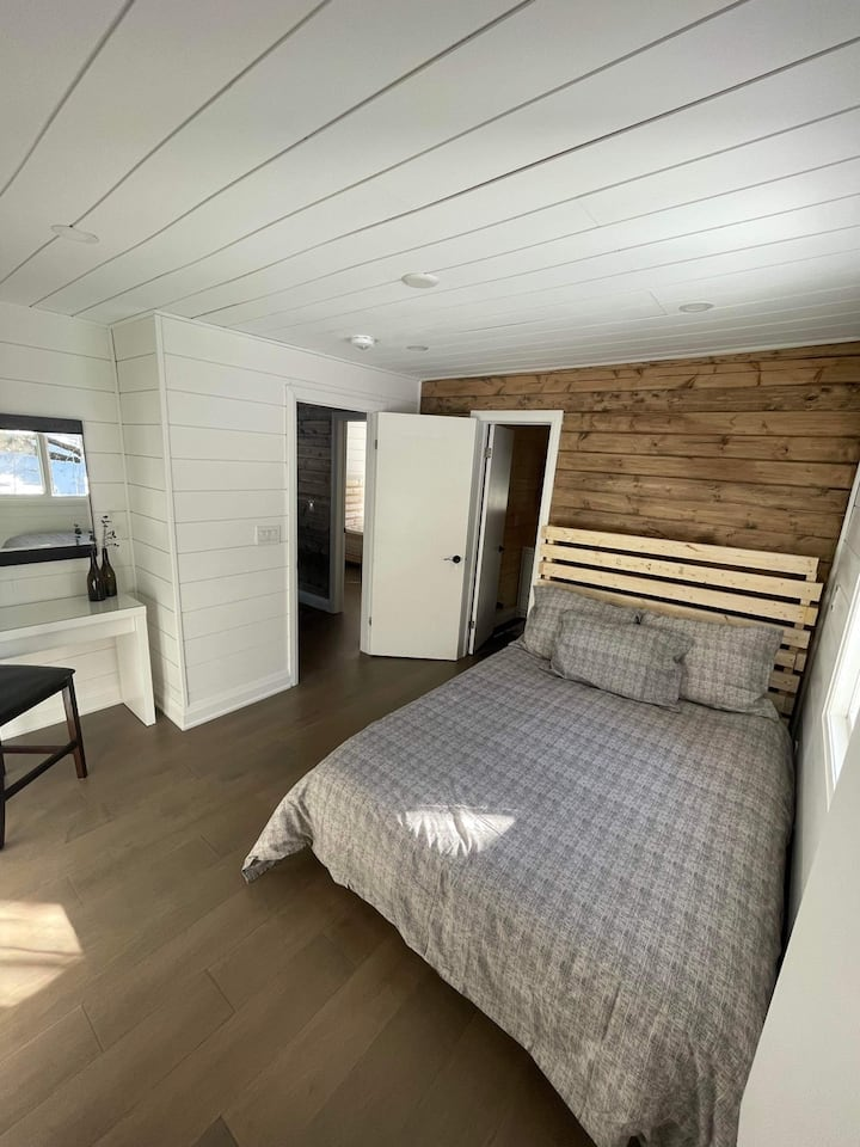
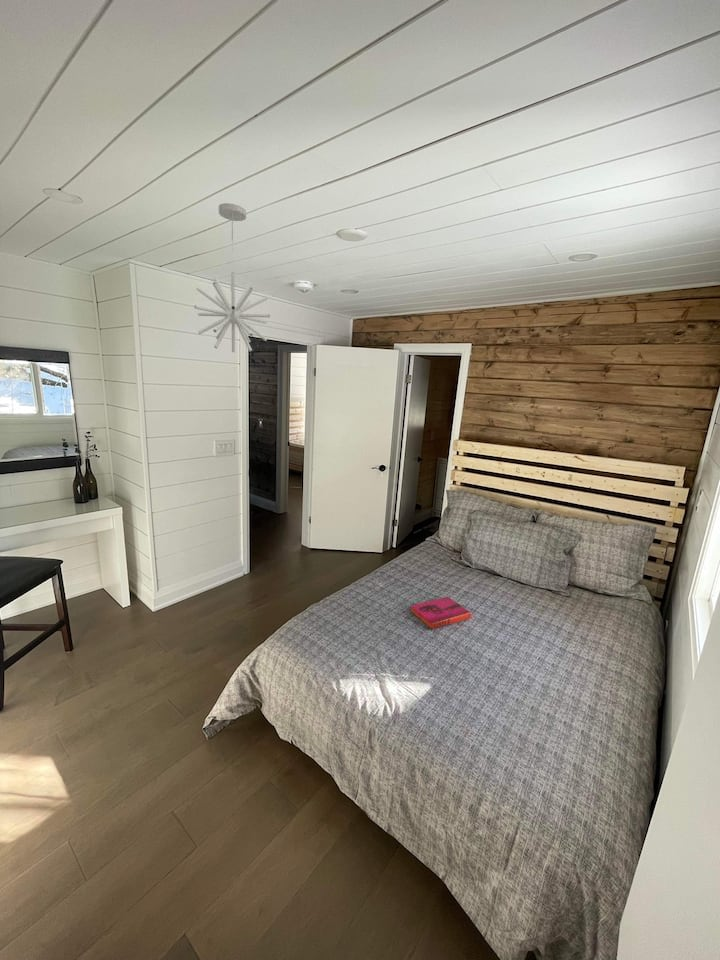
+ pendant light [193,202,271,353]
+ hardback book [410,595,472,631]
